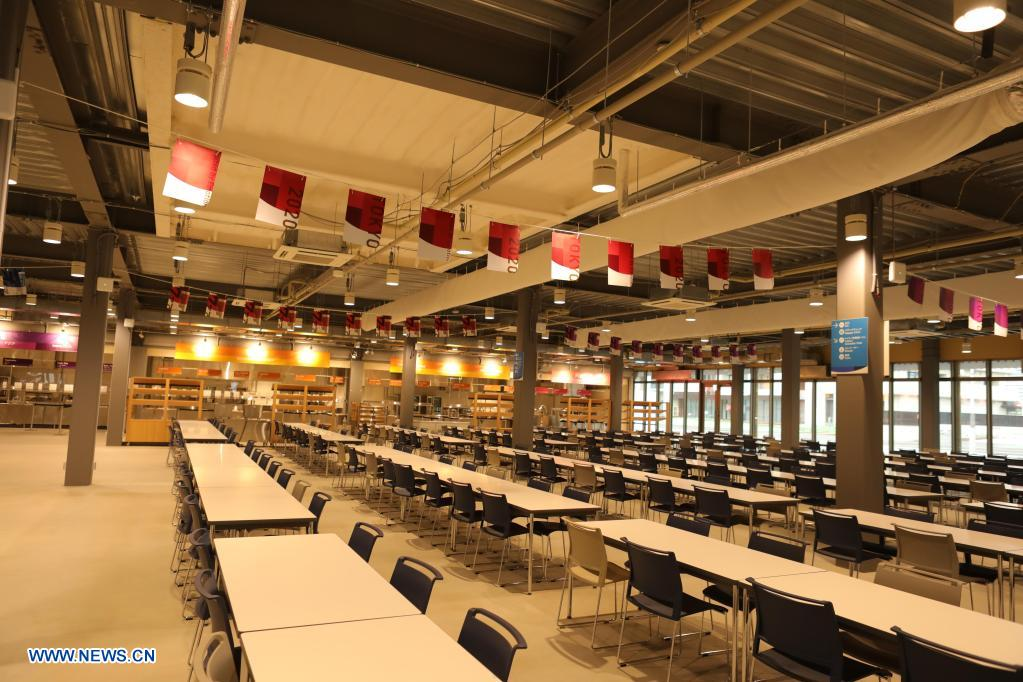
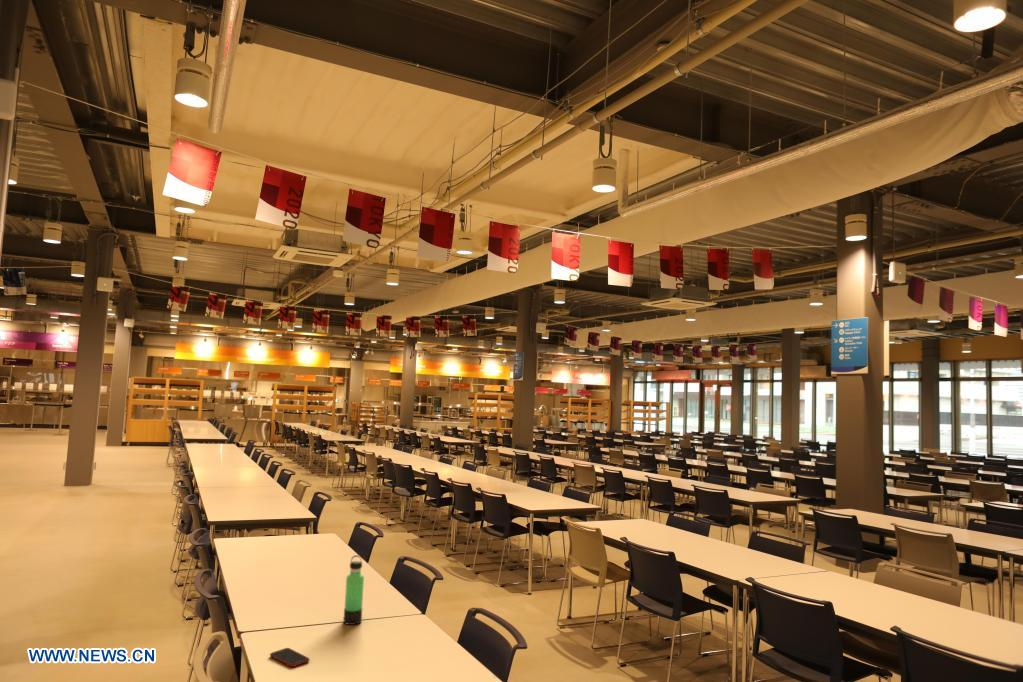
+ cell phone [269,647,311,668]
+ thermos bottle [342,554,365,626]
